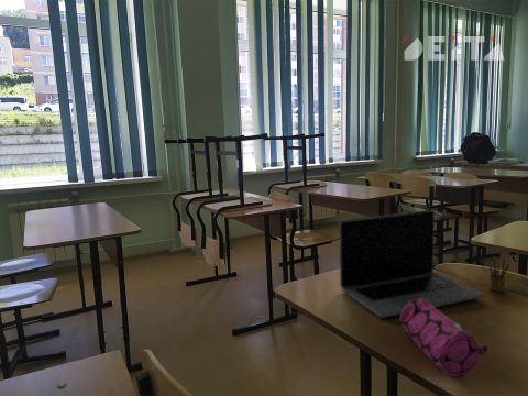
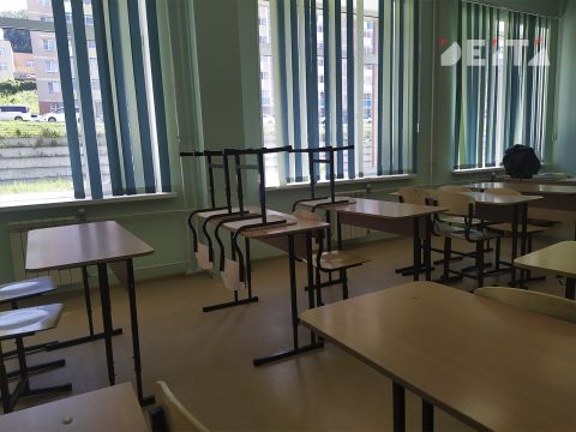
- pencil case [399,298,488,378]
- pencil box [487,254,510,293]
- laptop [338,209,485,319]
